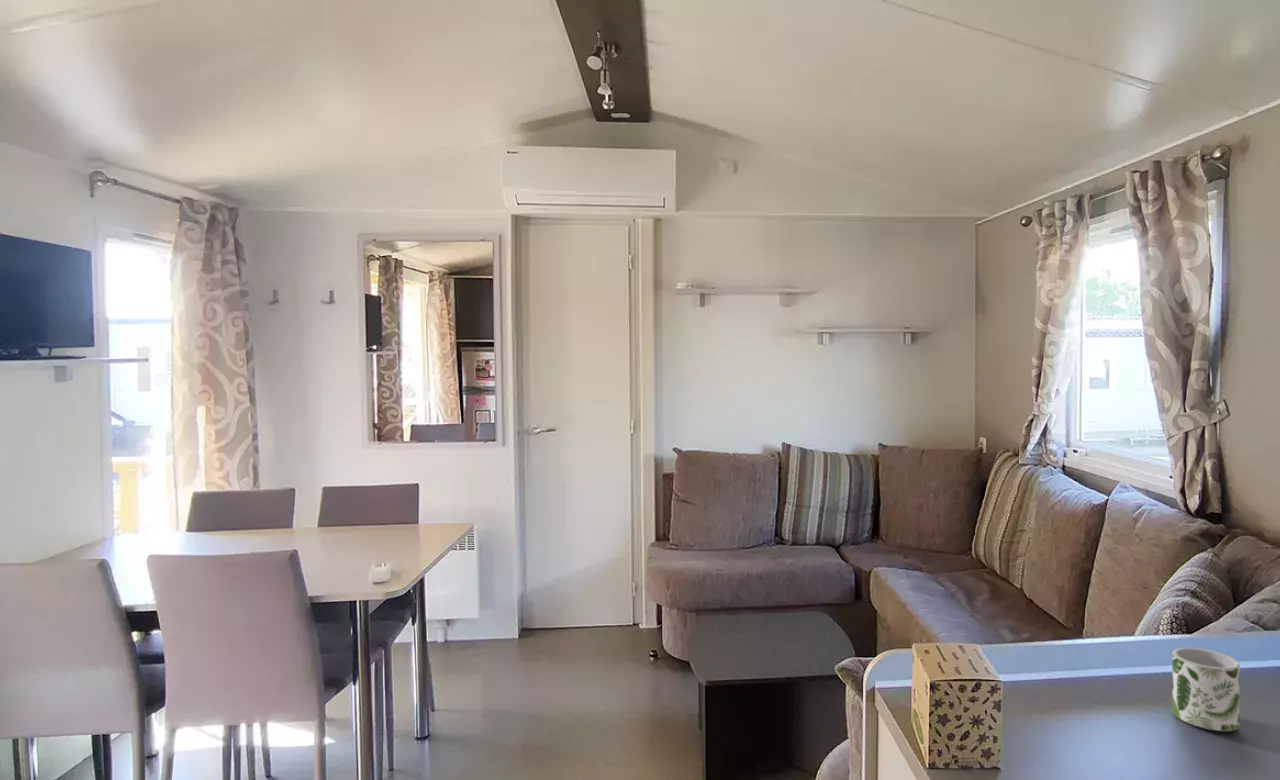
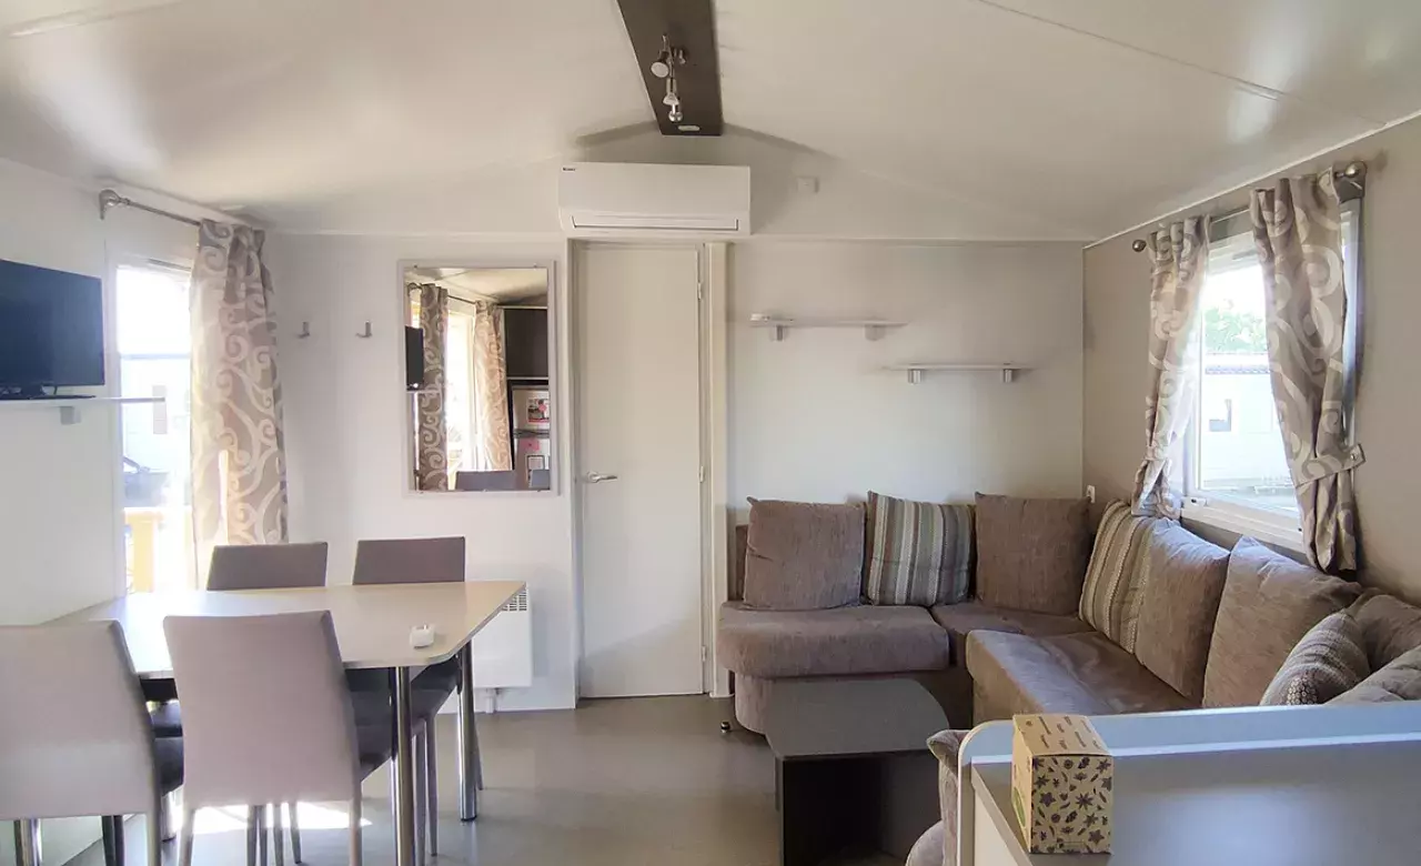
- mug [1171,647,1241,732]
